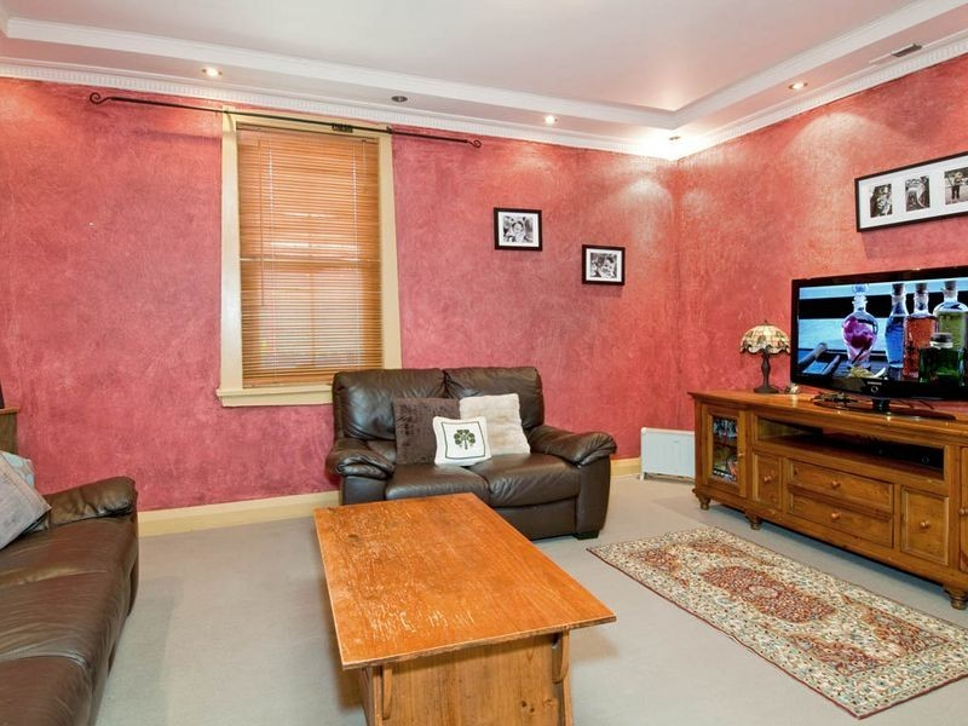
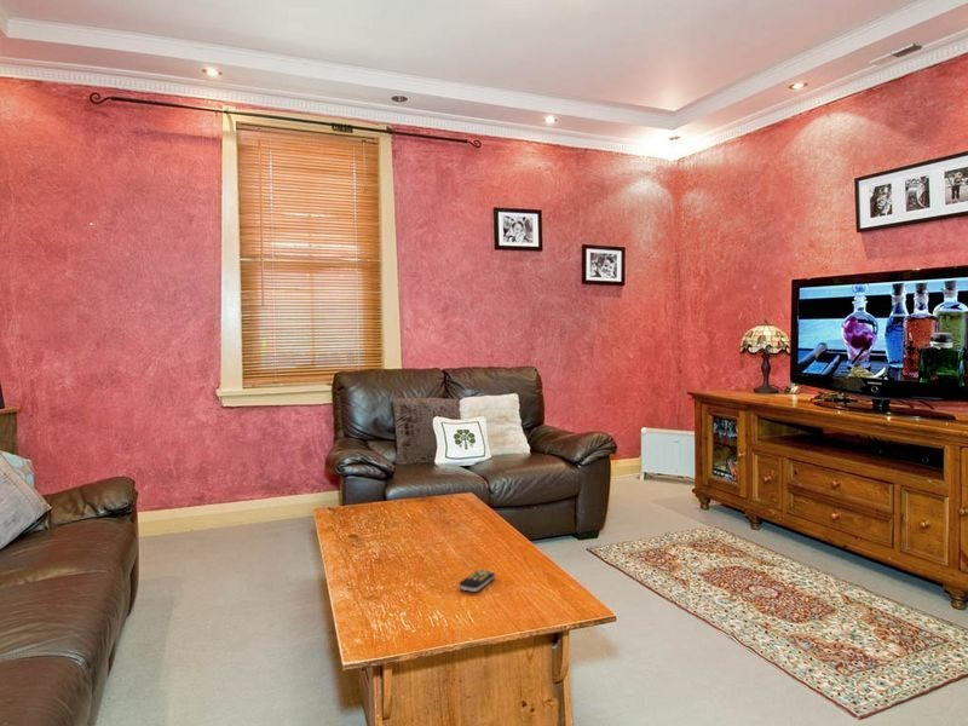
+ remote control [457,569,496,593]
